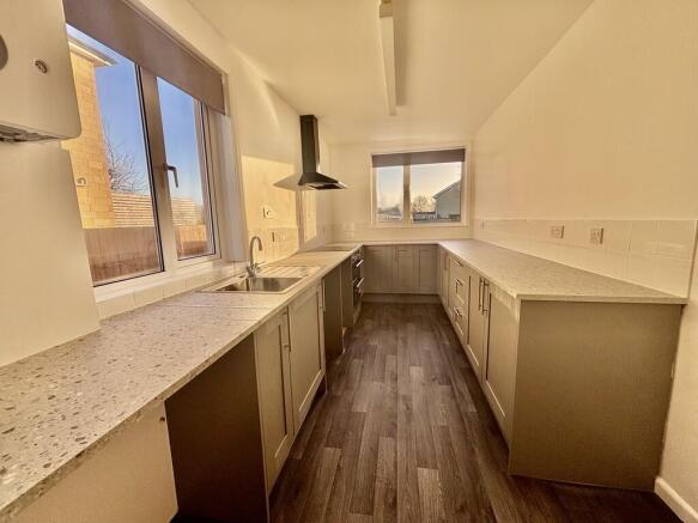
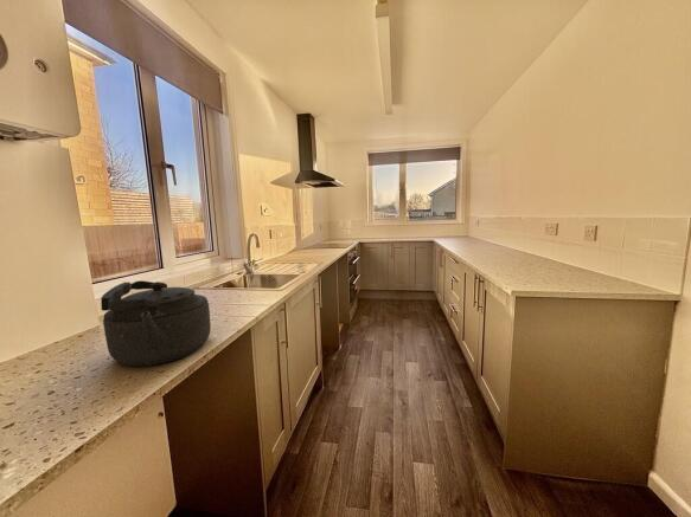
+ kettle [100,279,212,368]
